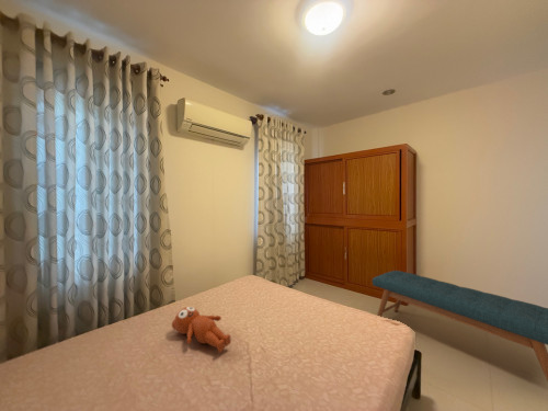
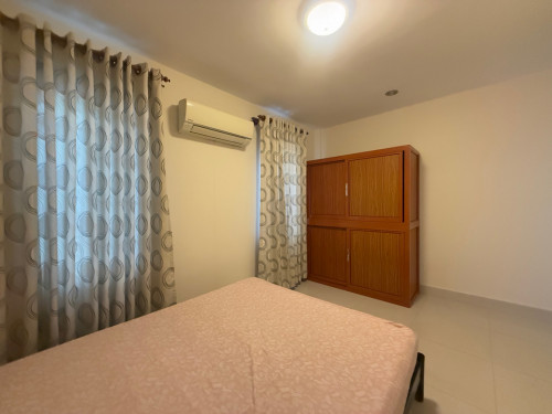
- teddy bear [171,306,232,353]
- bench [372,270,548,383]
